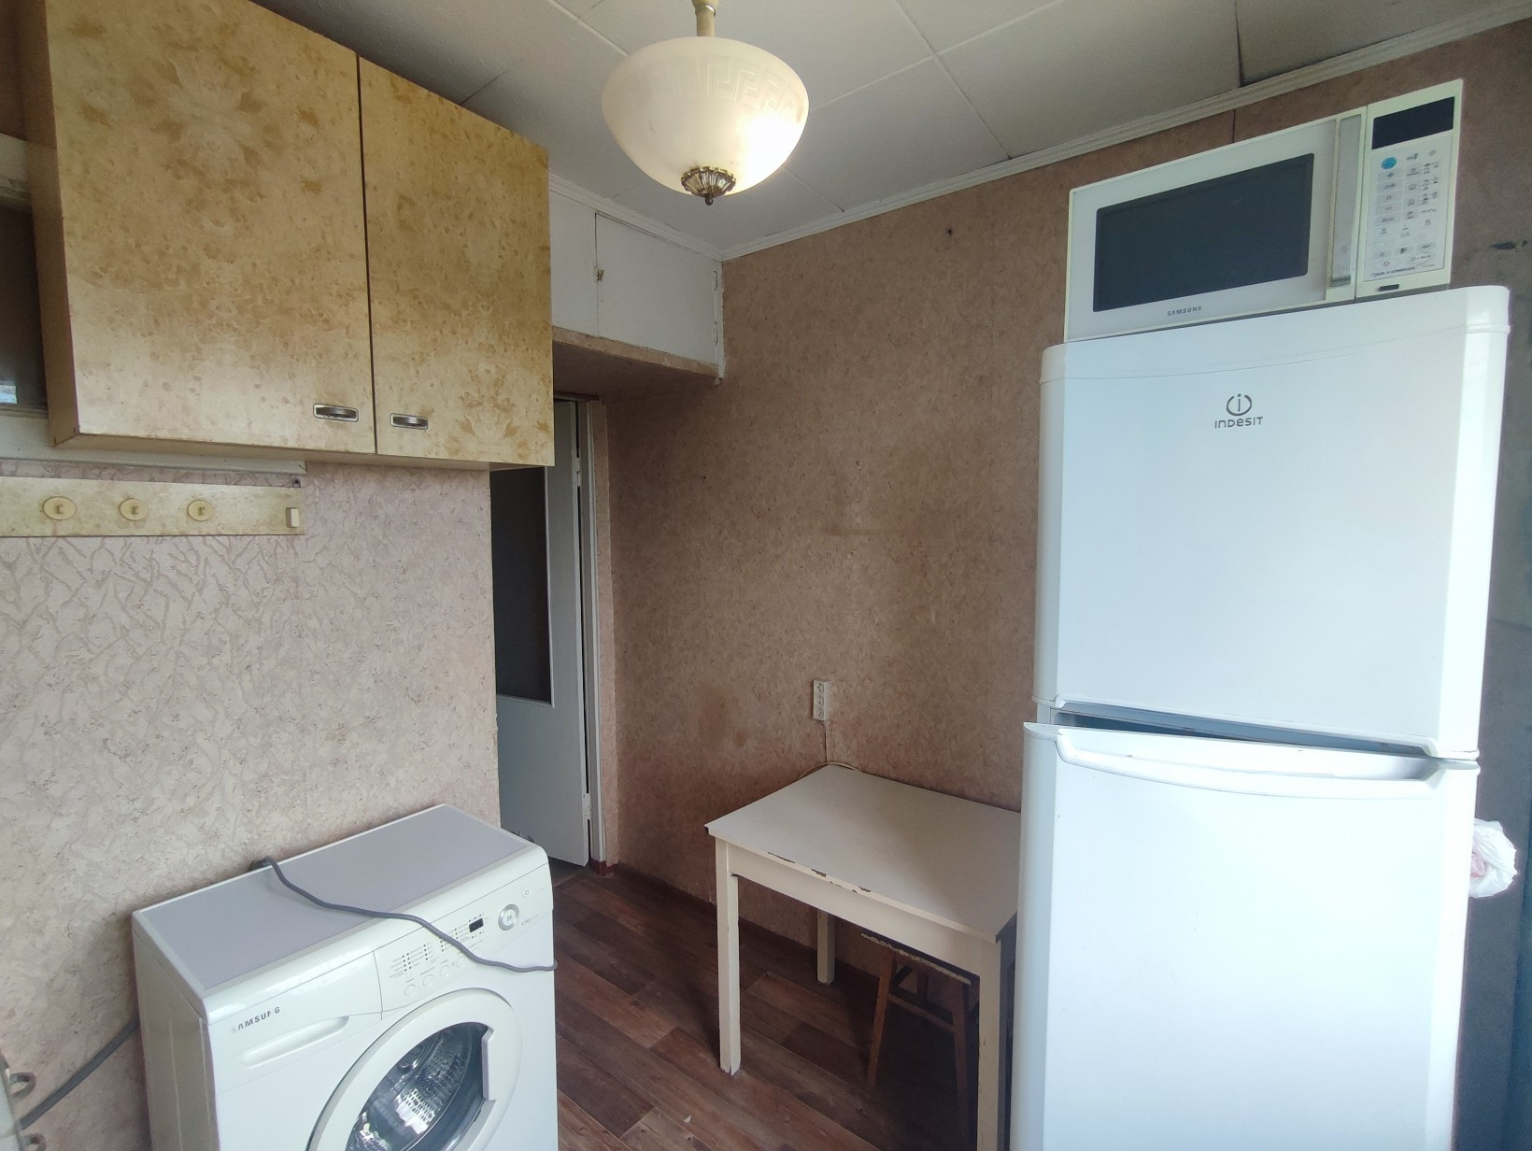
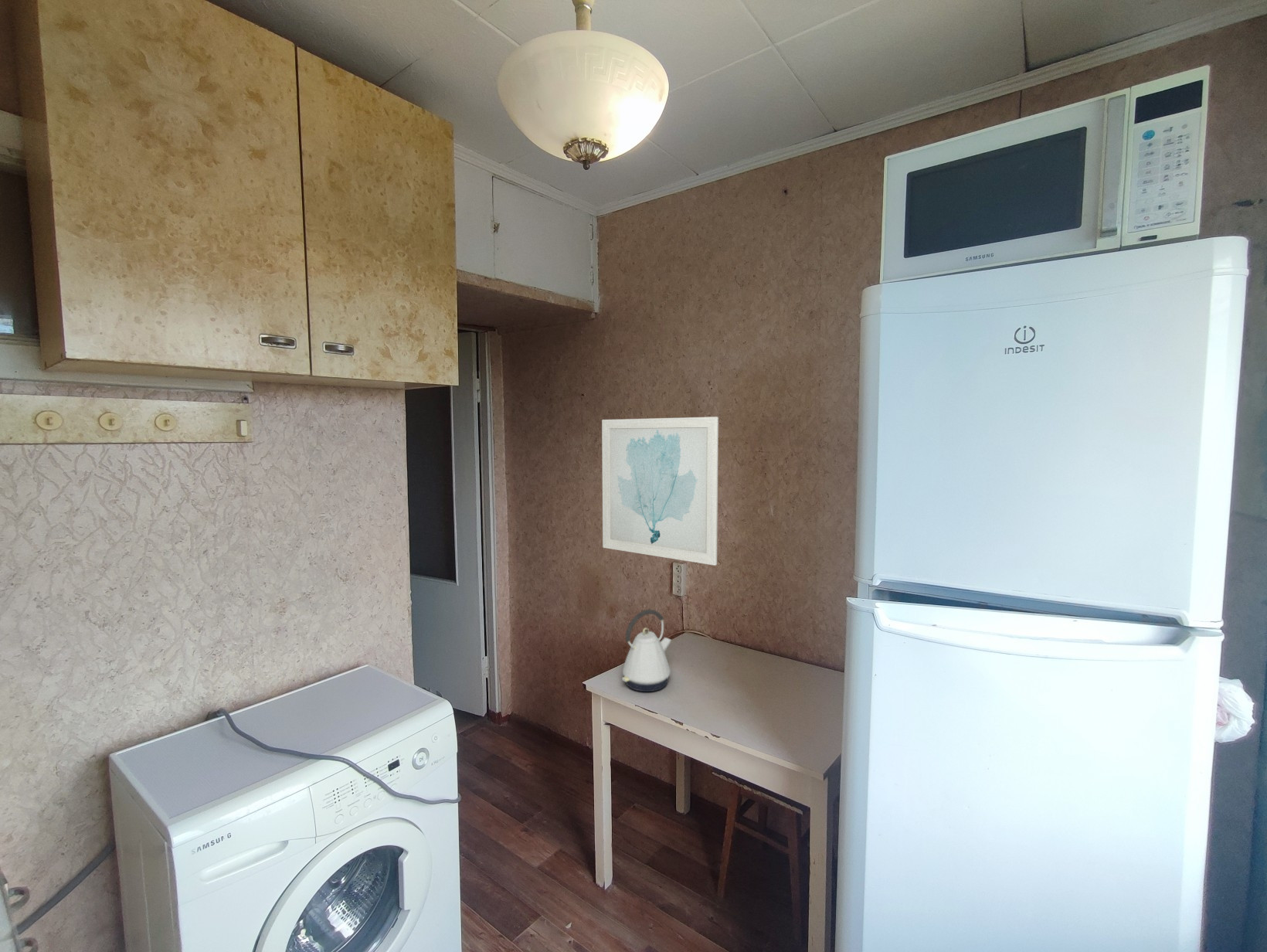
+ kettle [621,609,672,692]
+ wall art [601,416,719,566]
